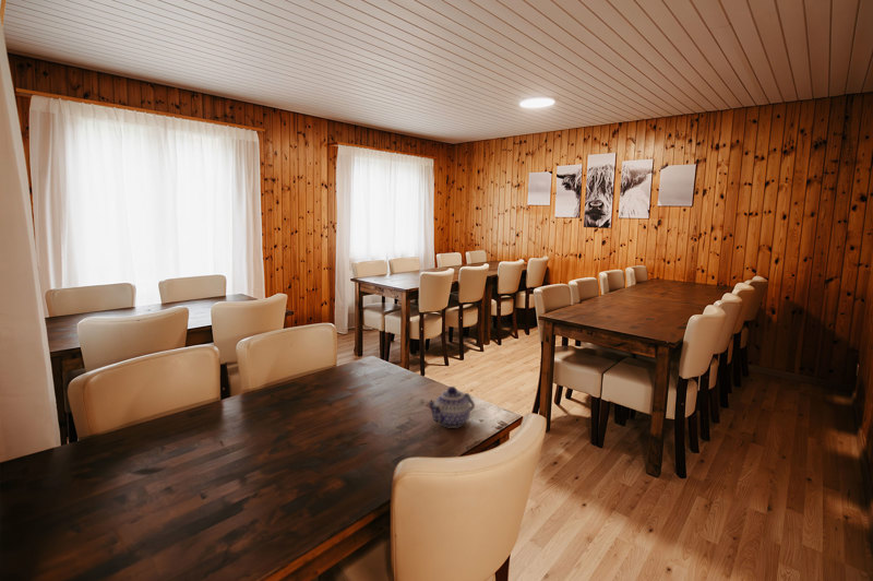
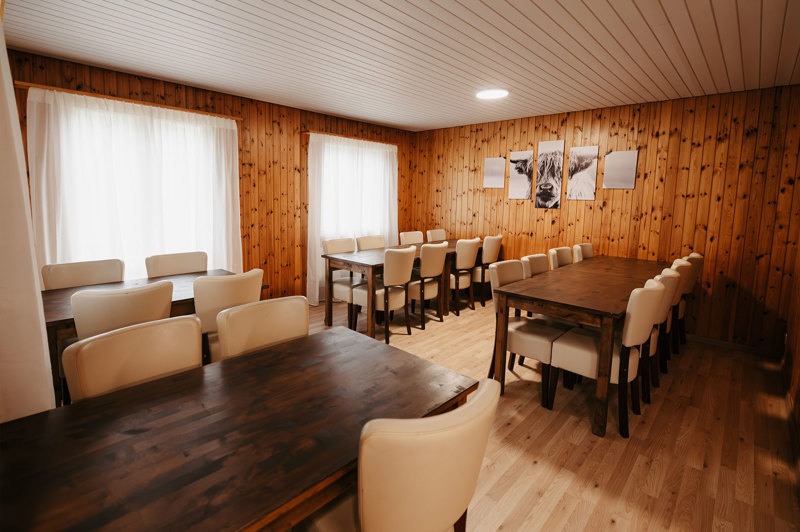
- teapot [426,386,476,429]
